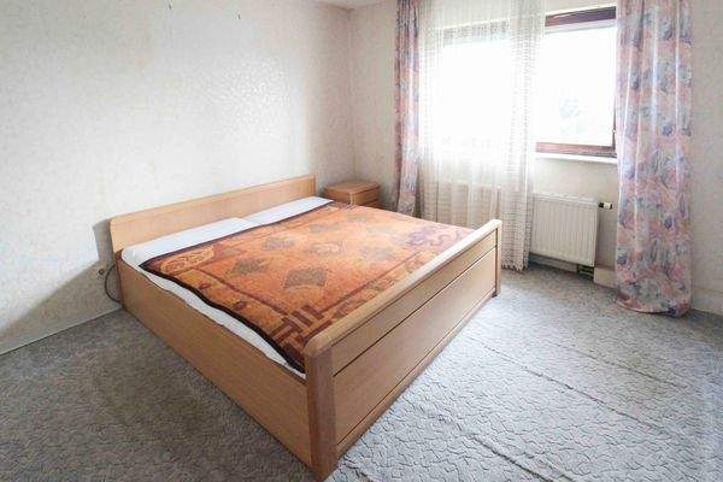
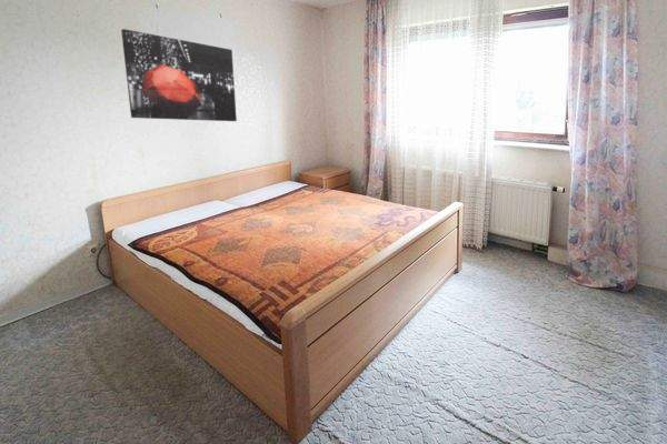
+ wall art [120,28,238,122]
